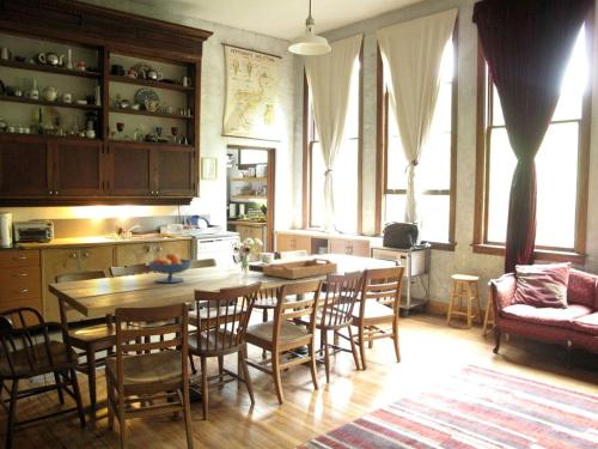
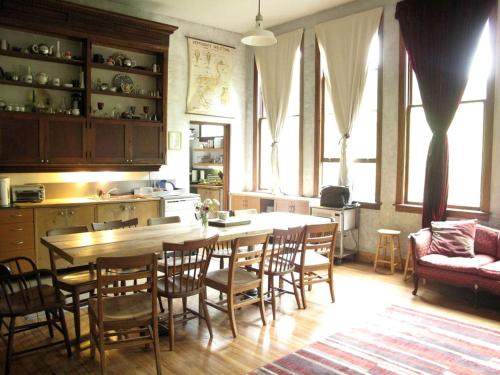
- serving tray [262,257,338,280]
- fruit bowl [147,251,194,284]
